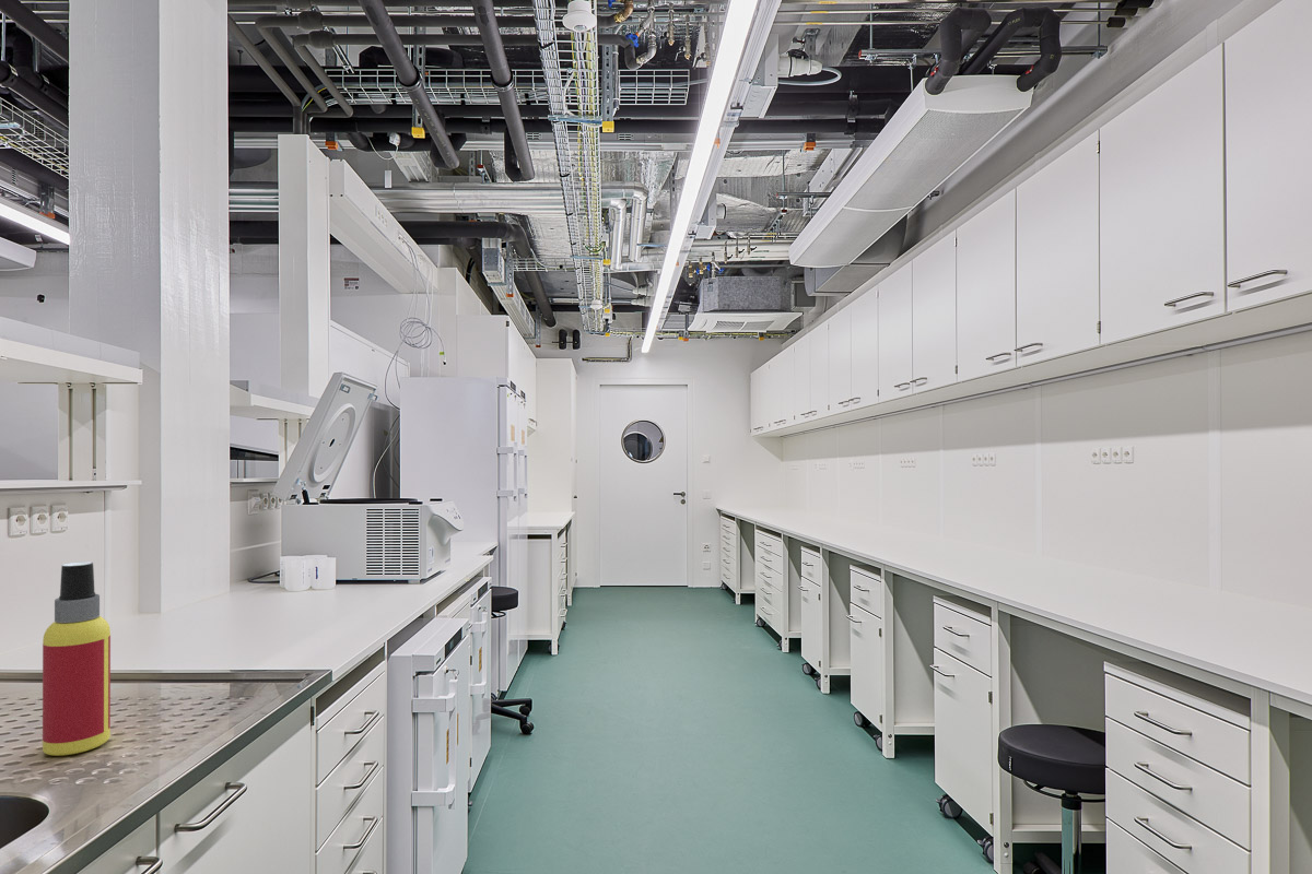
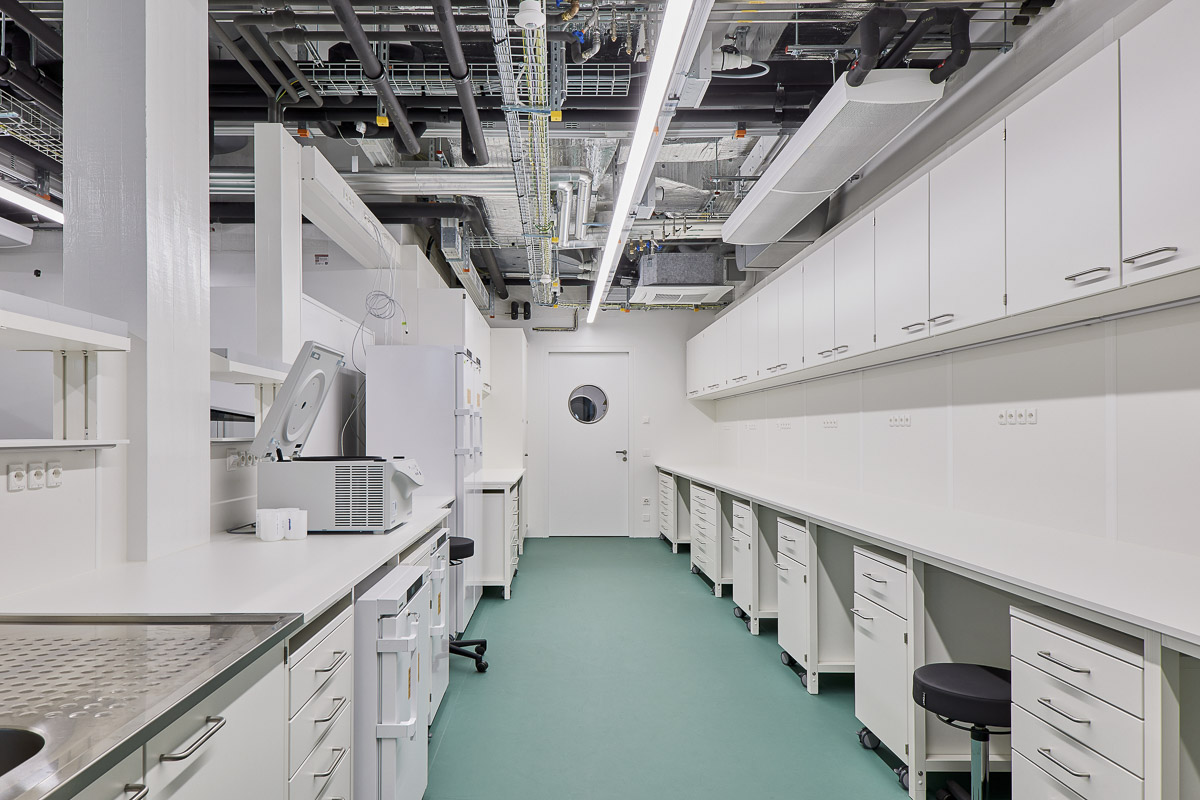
- spray bottle [42,560,112,757]
